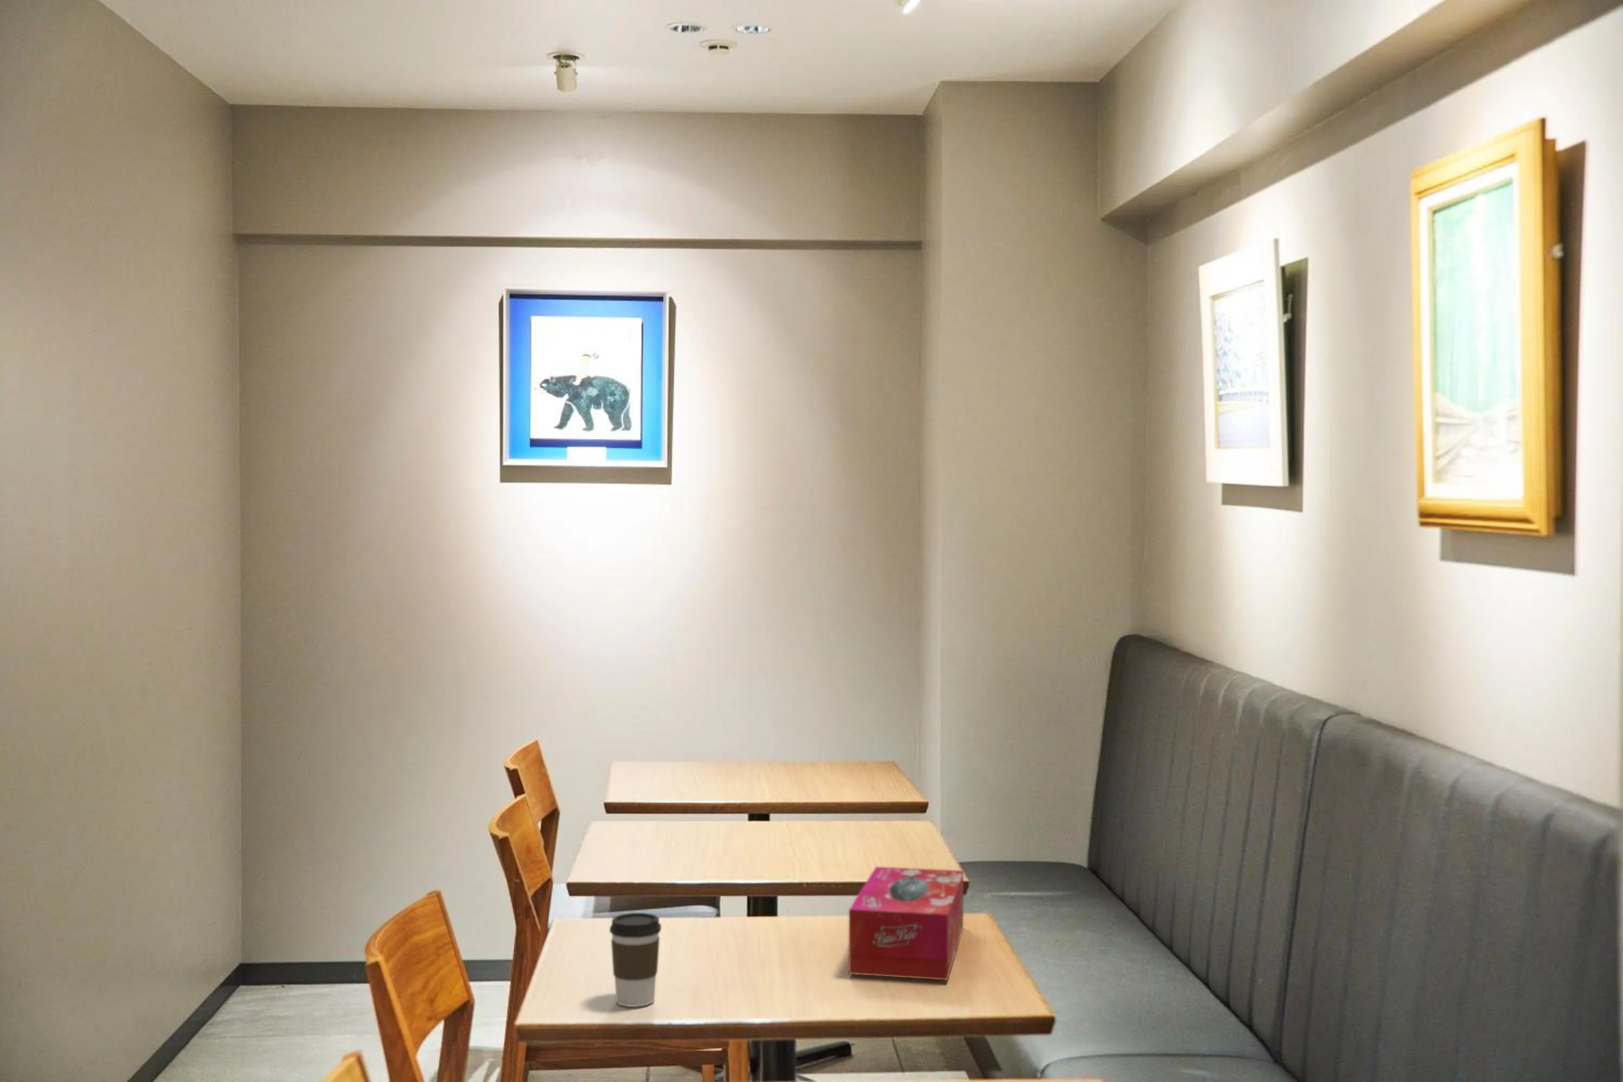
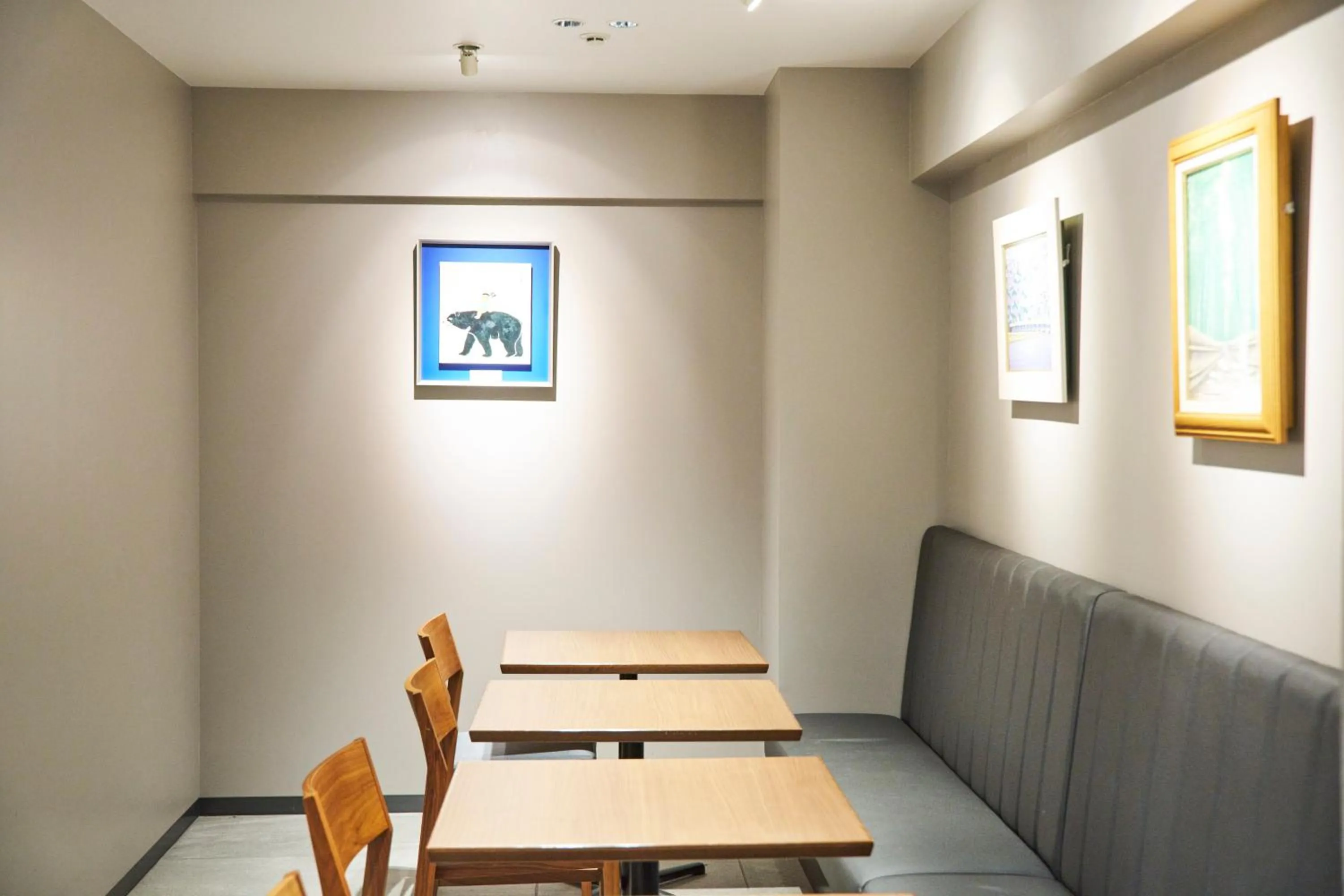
- coffee cup [609,912,662,1007]
- tissue box [848,866,964,981]
